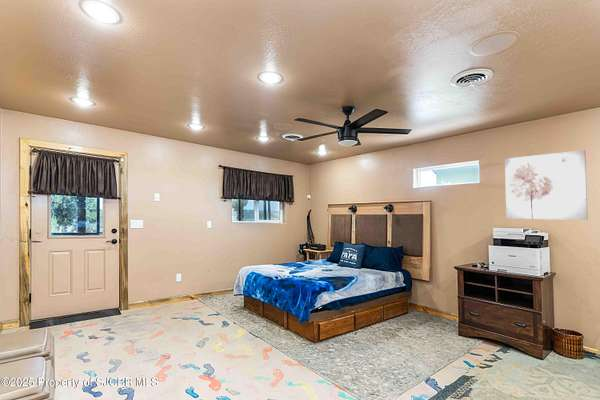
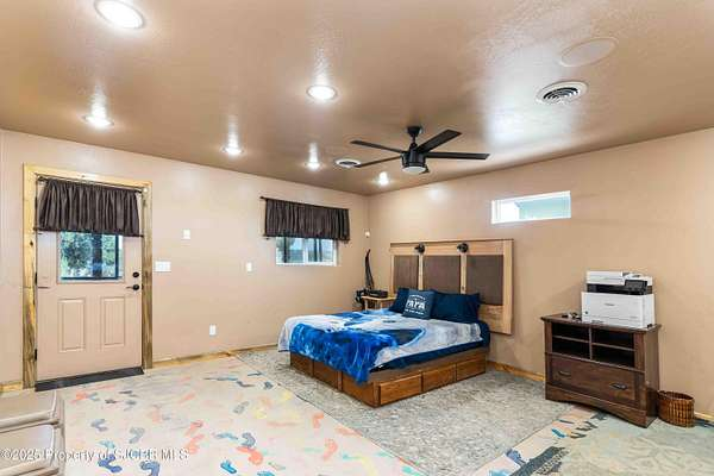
- wall art [504,149,588,221]
